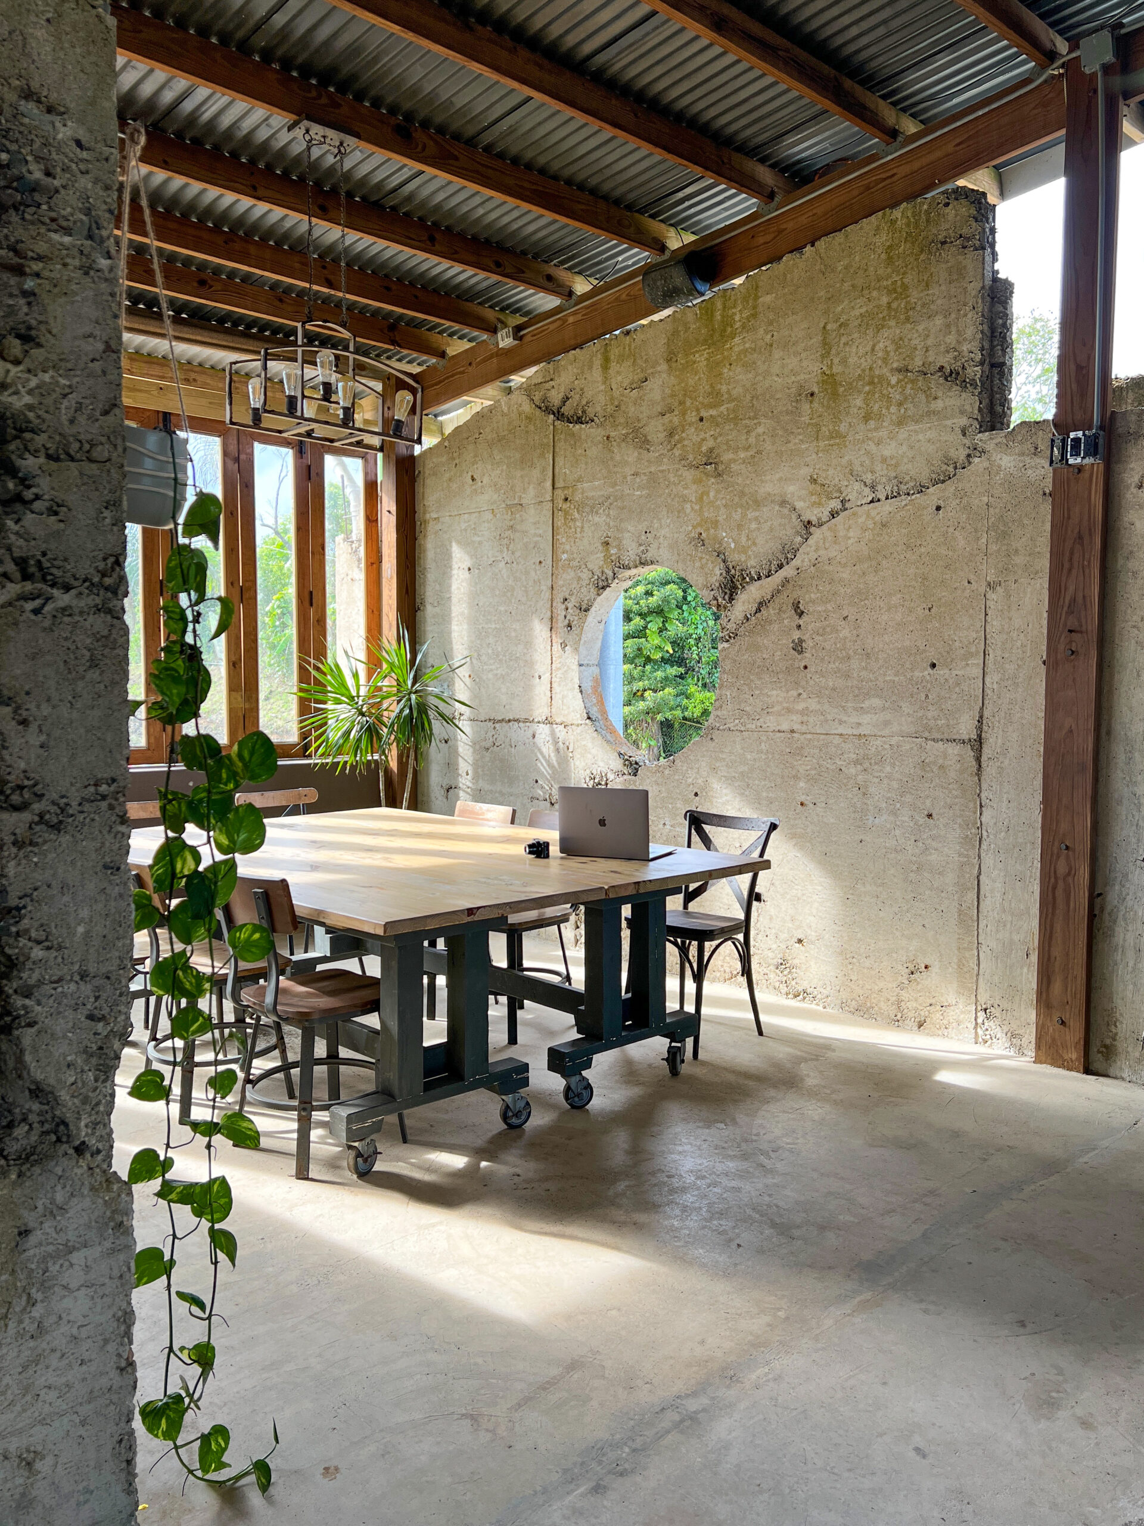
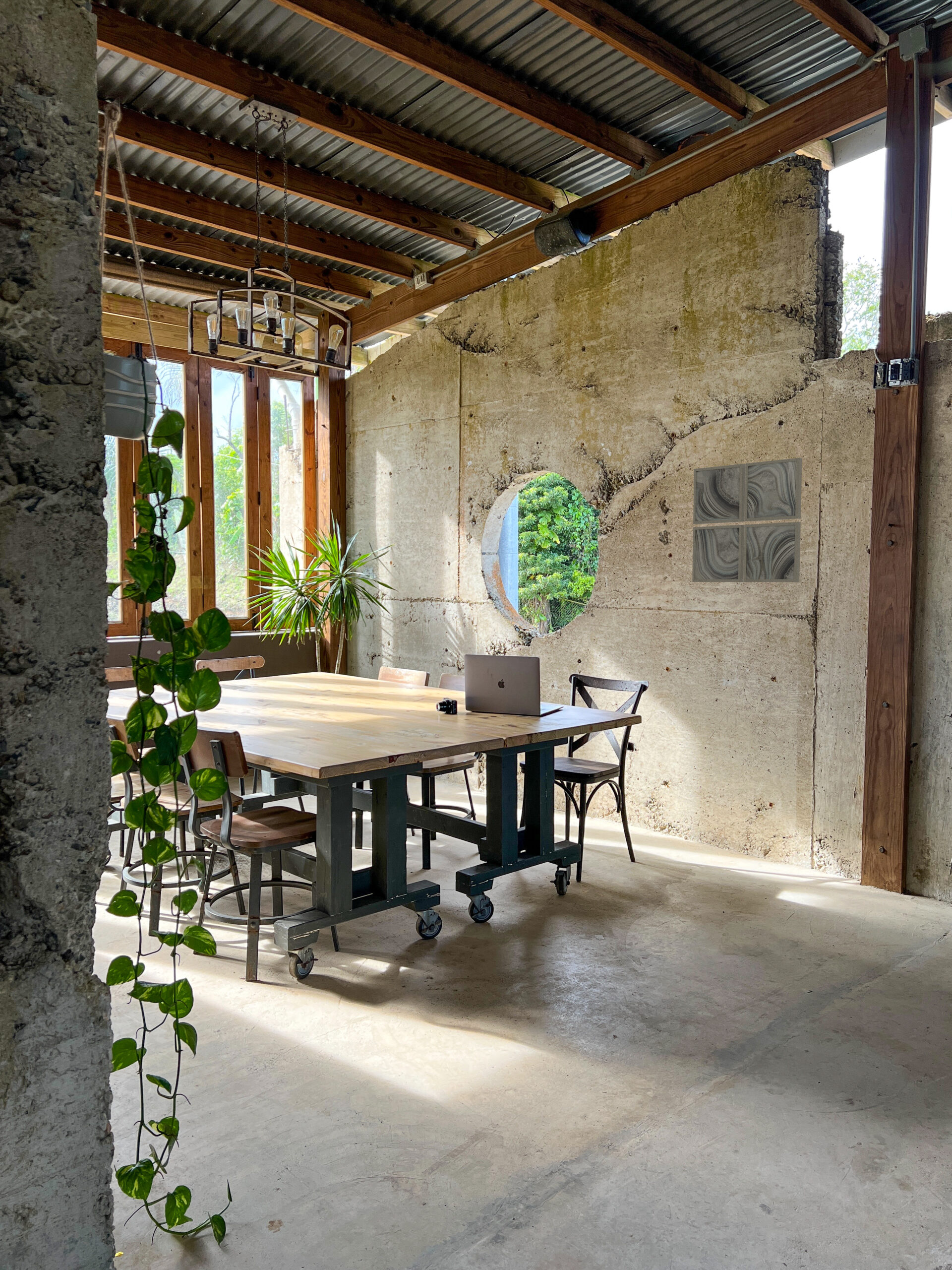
+ wall art [692,457,803,582]
